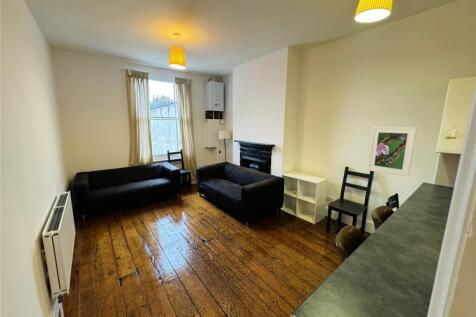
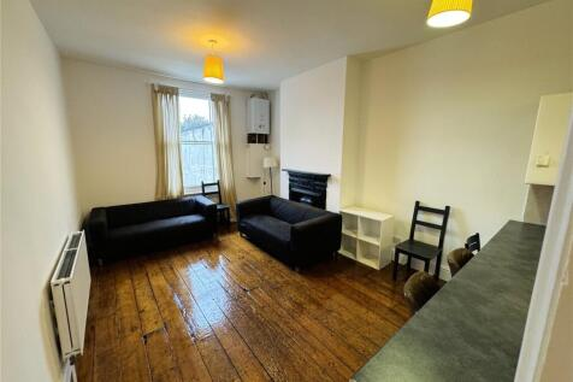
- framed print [367,126,418,178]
